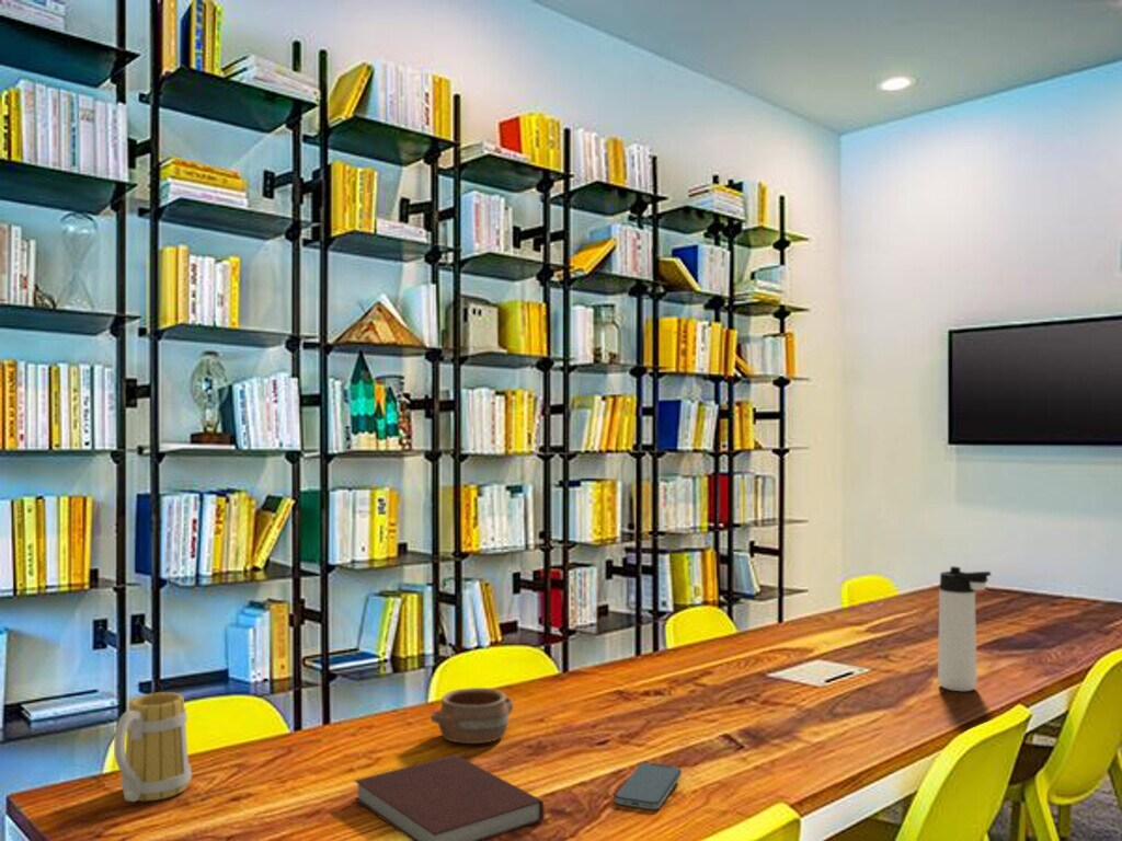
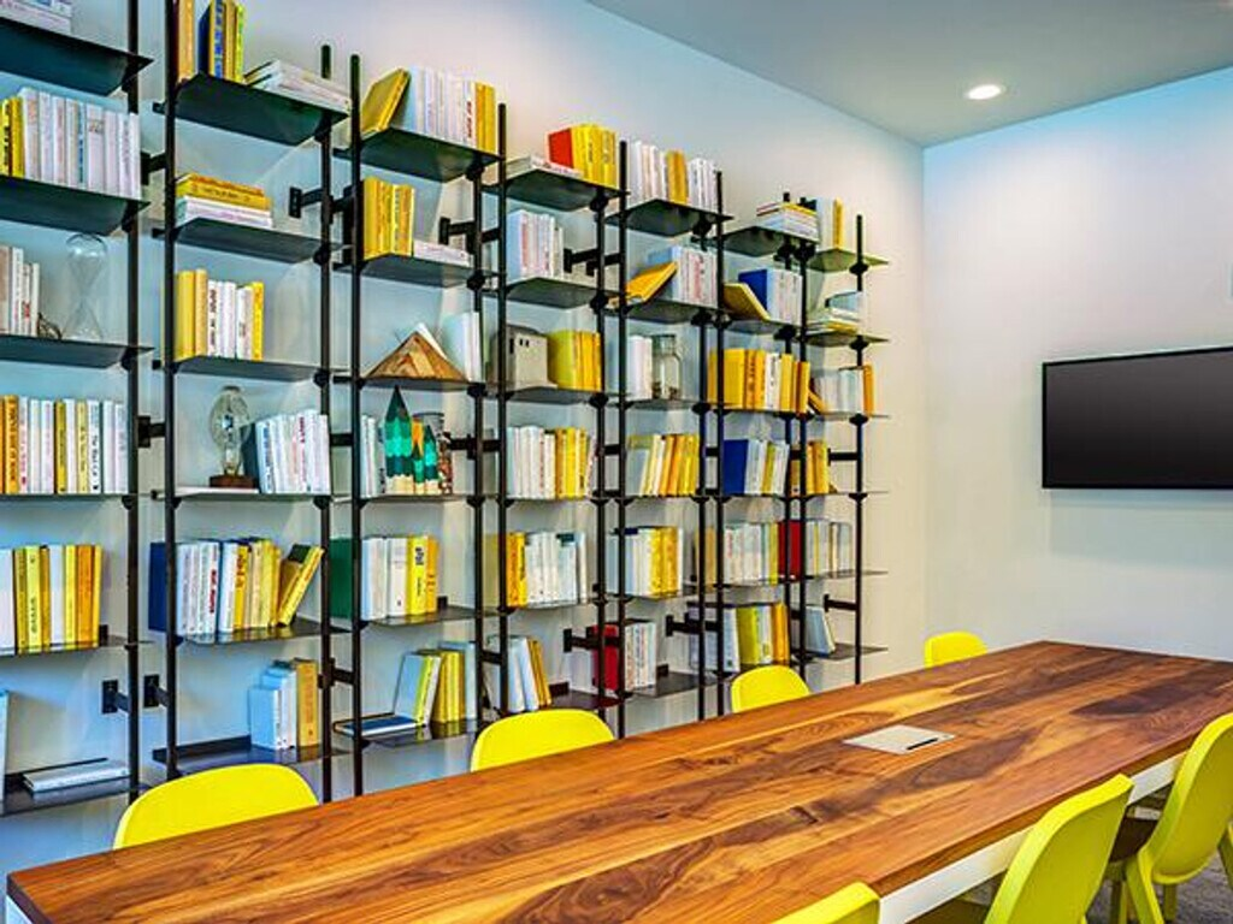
- pottery [430,687,515,745]
- notebook [353,753,546,841]
- smartphone [614,761,683,810]
- thermos bottle [937,565,992,692]
- mug [113,691,193,803]
